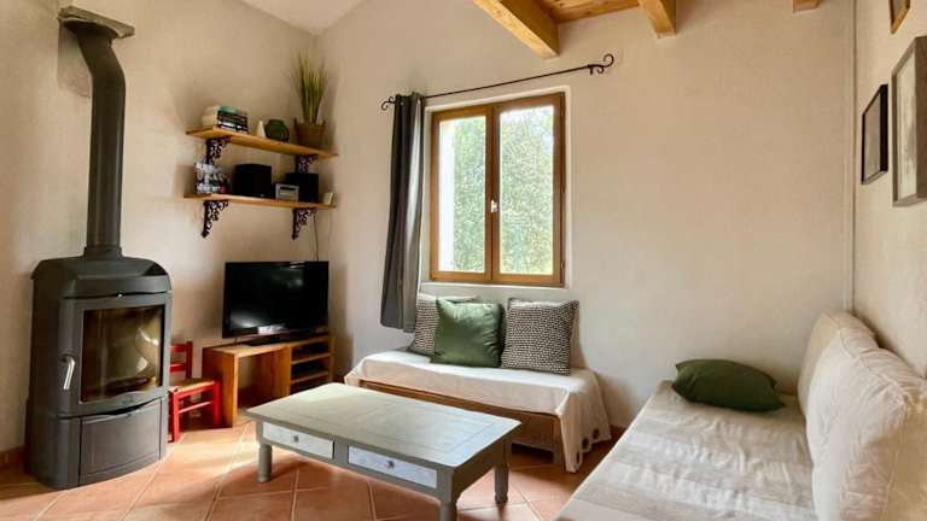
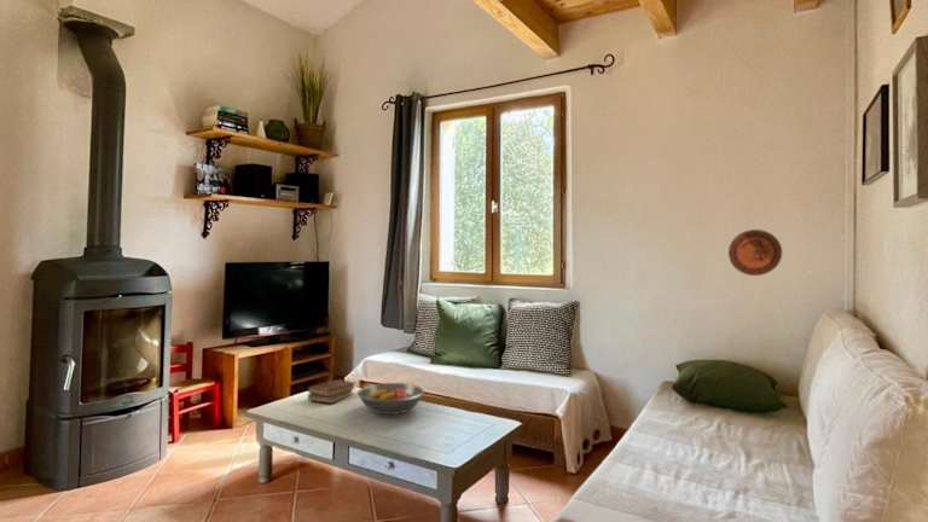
+ fruit bowl [356,382,425,416]
+ decorative plate [727,228,783,277]
+ book set [306,378,356,405]
